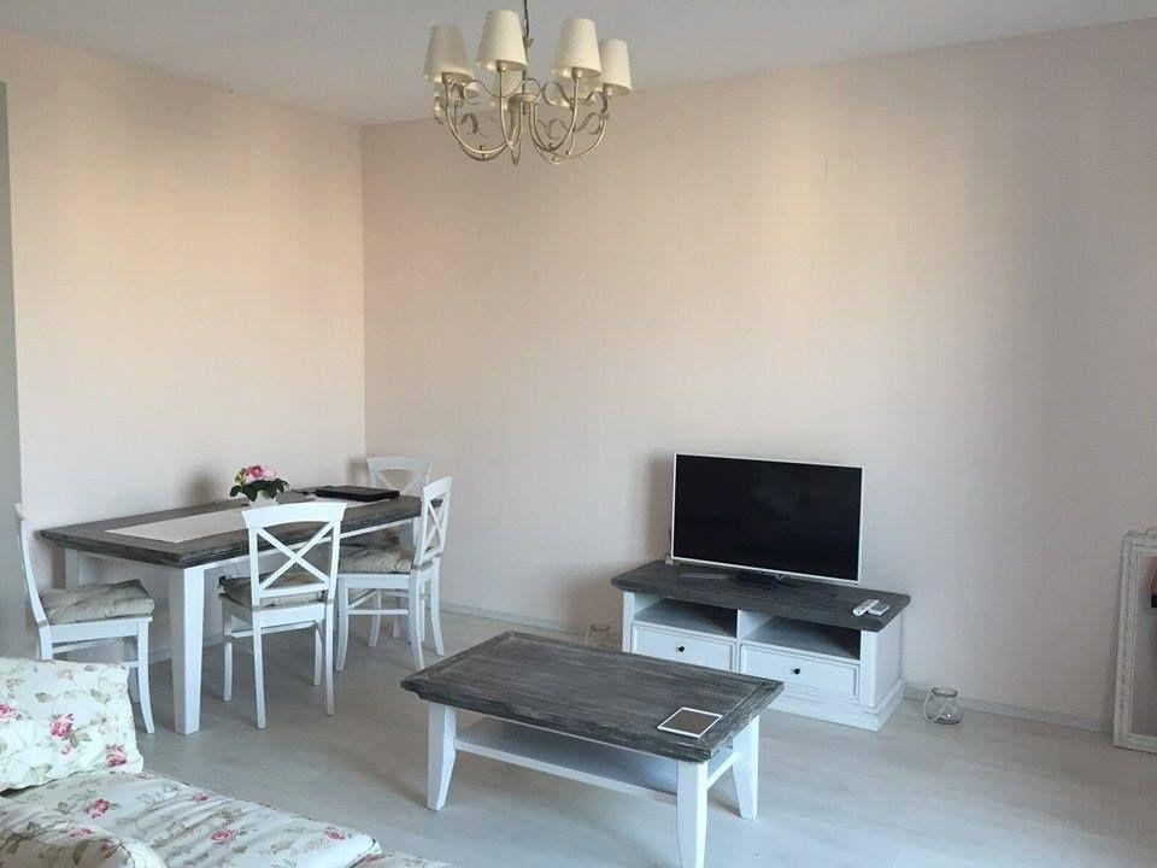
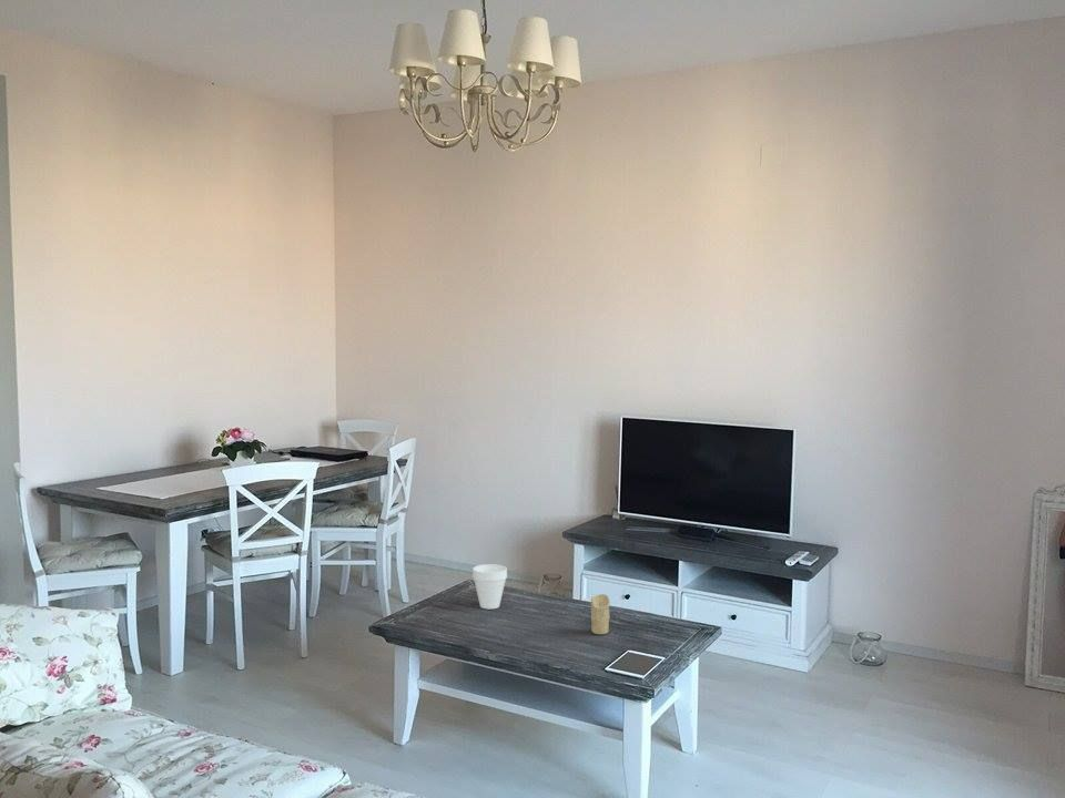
+ cup [471,563,508,610]
+ candle [590,593,611,635]
